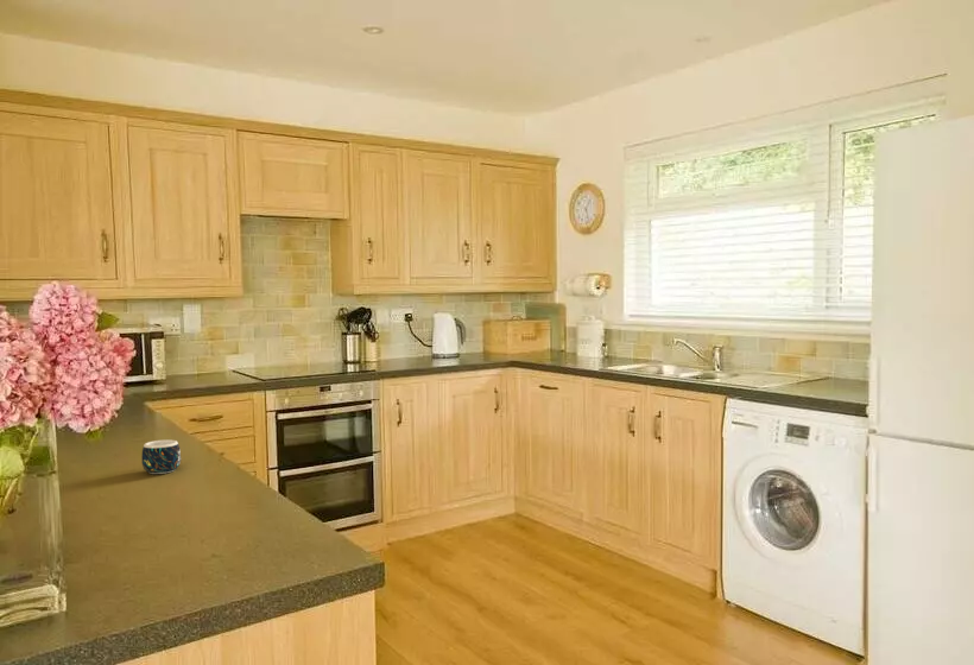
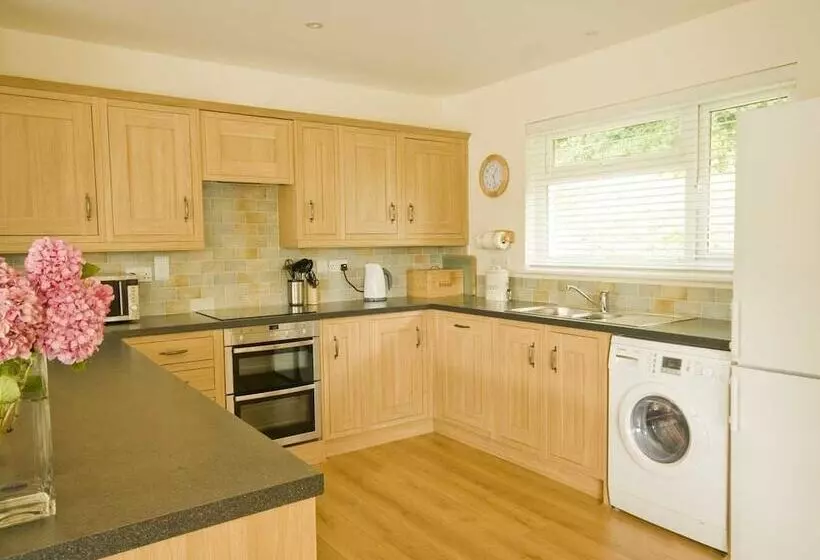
- mug [140,439,182,475]
